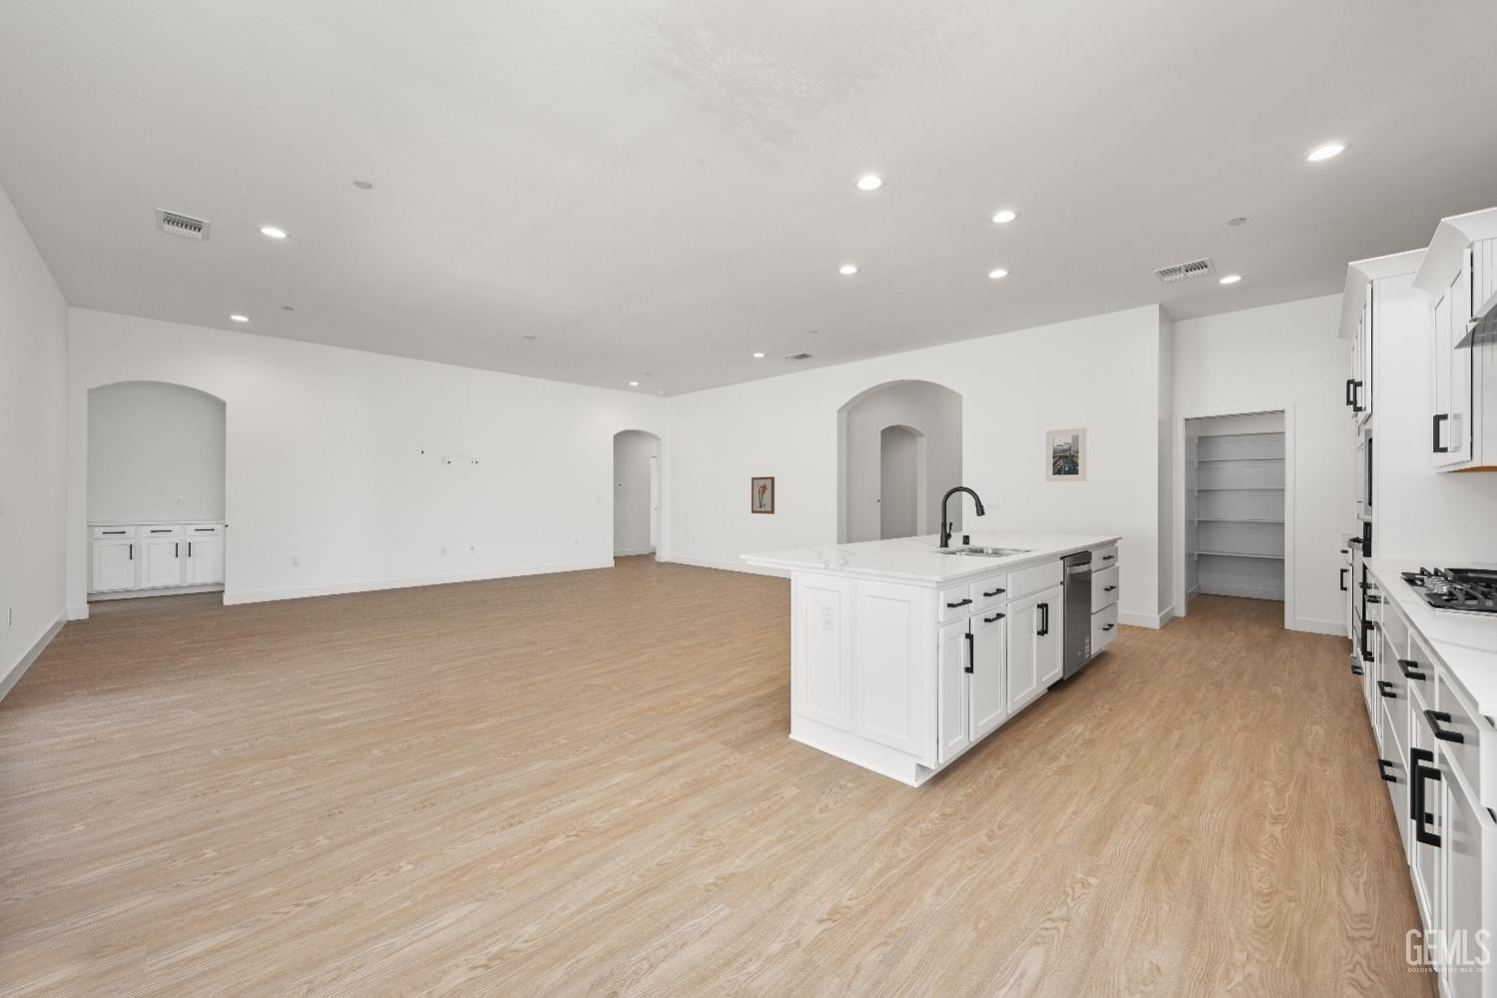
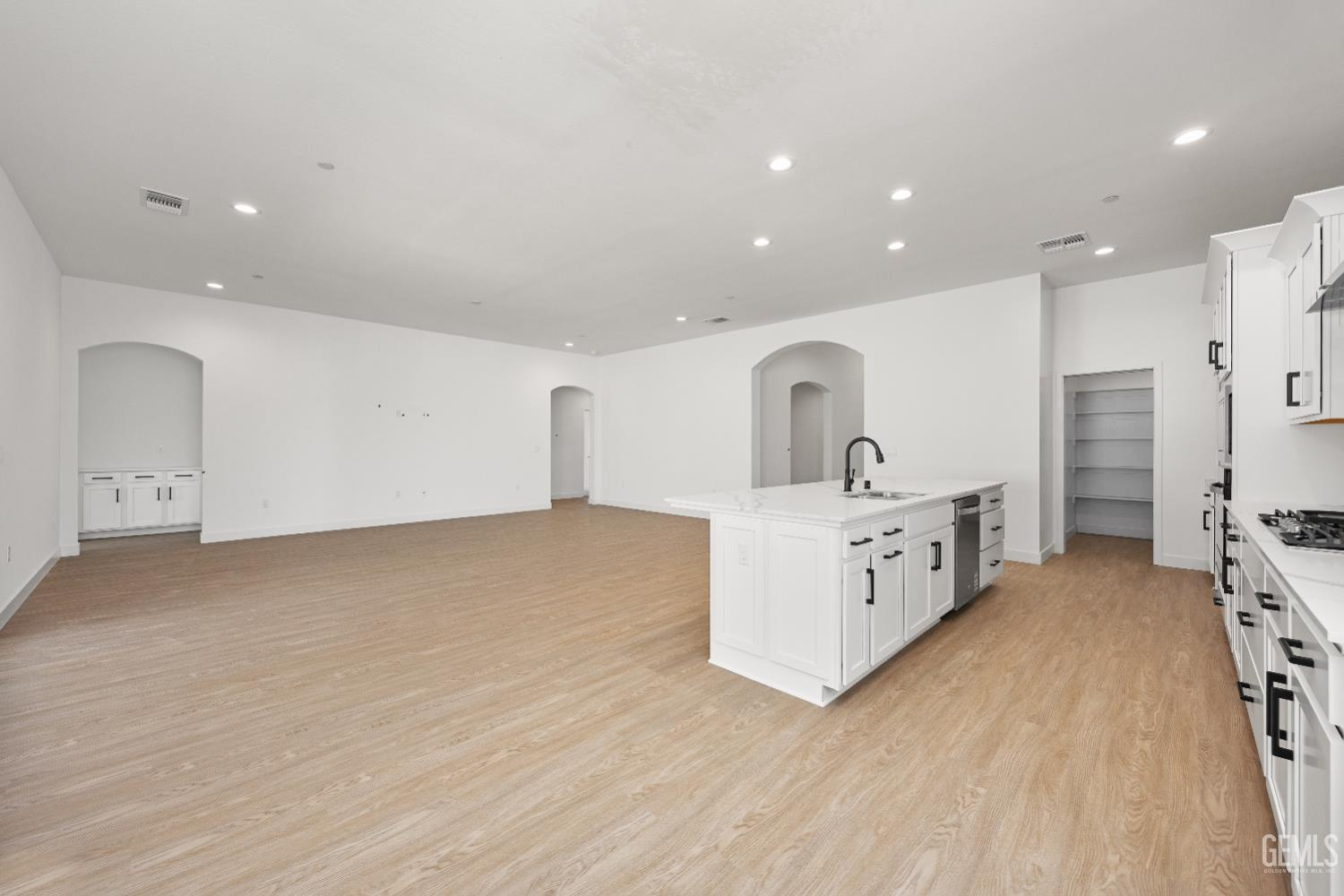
- wall art [751,476,775,515]
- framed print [1045,427,1087,483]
